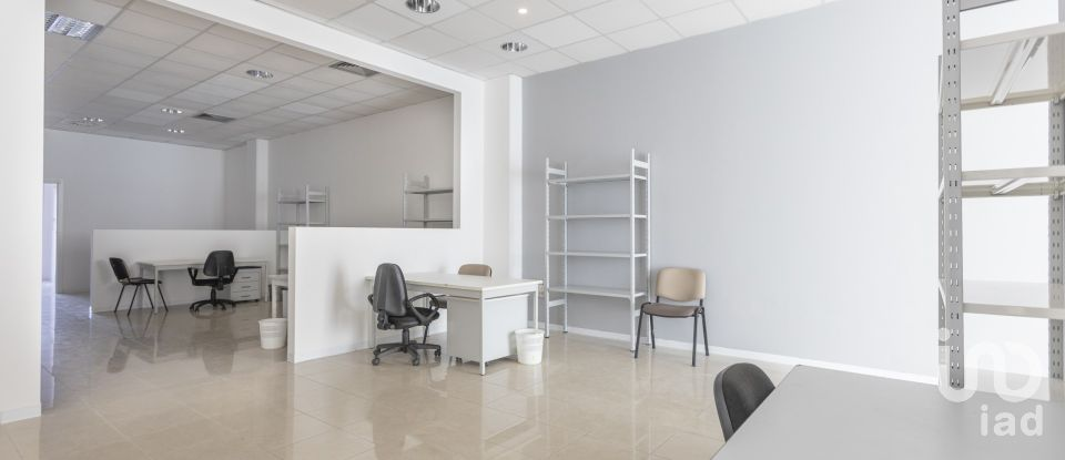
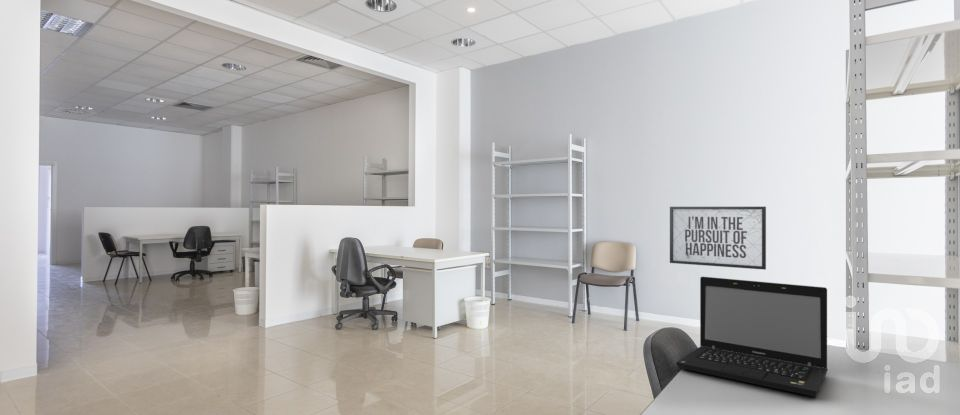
+ mirror [669,206,767,271]
+ laptop [675,276,829,398]
